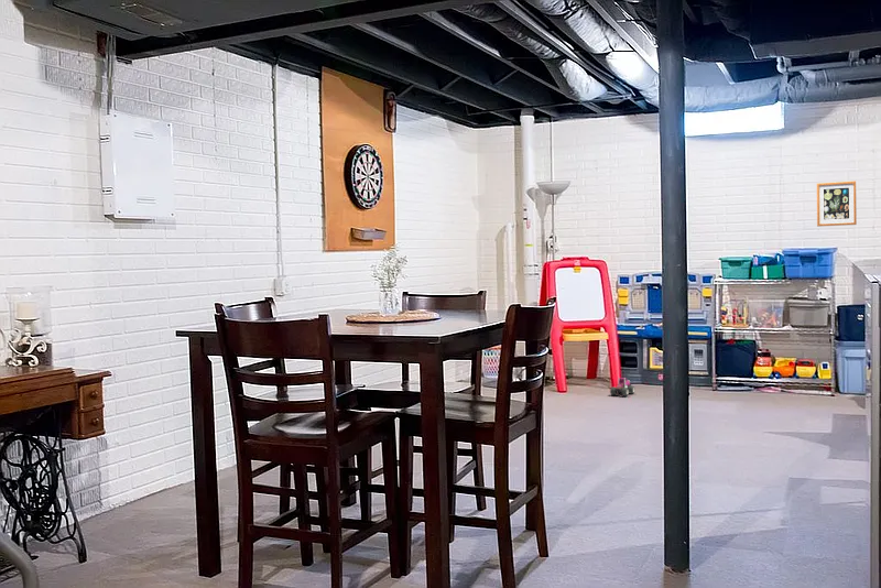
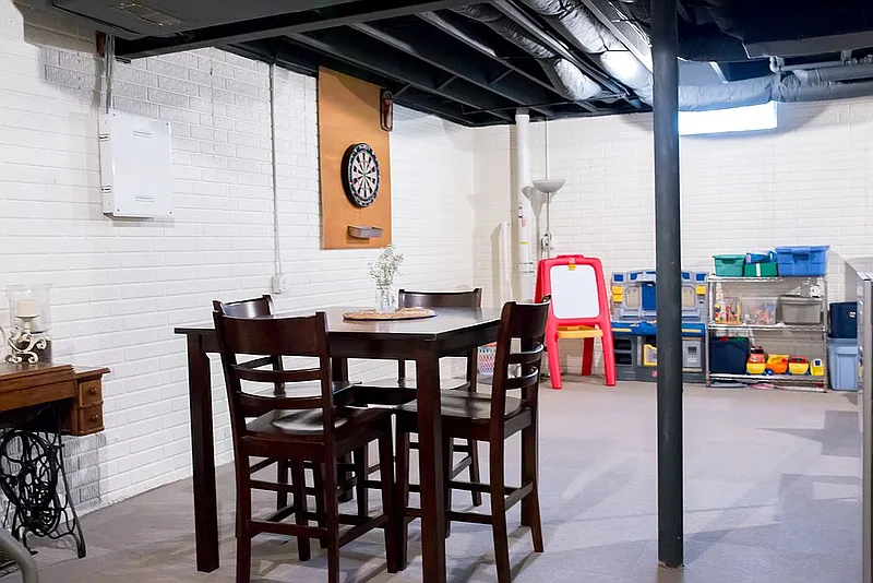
- toy truck [609,377,637,398]
- wall art [816,179,858,227]
